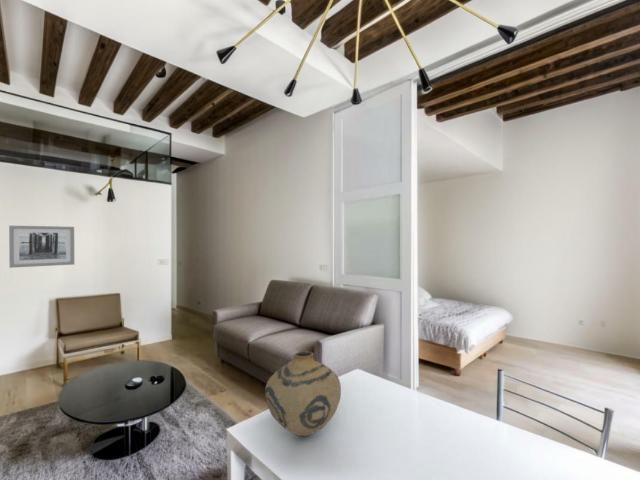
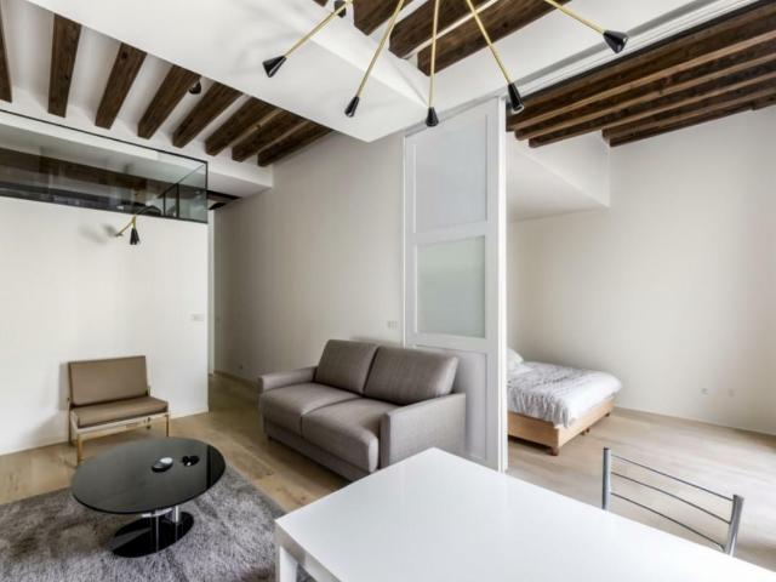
- vase [264,350,342,437]
- wall art [8,225,75,269]
